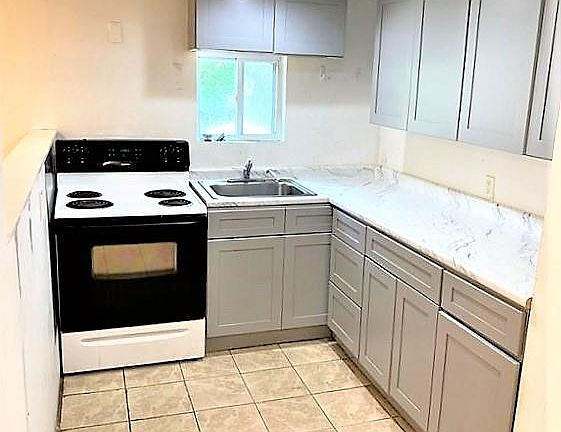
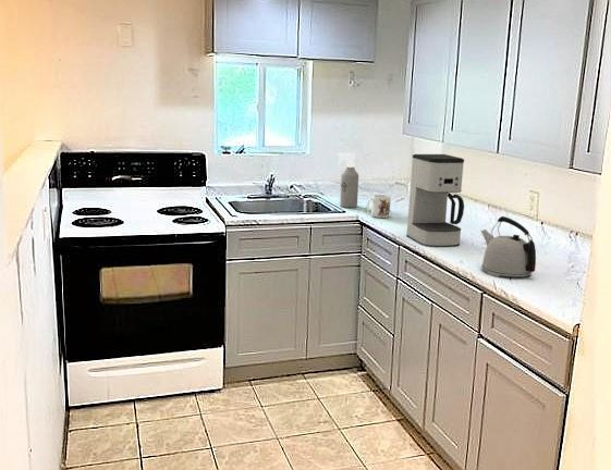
+ mug [366,194,392,219]
+ spray bottle [335,151,359,209]
+ kettle [480,215,537,279]
+ coffee maker [405,153,465,248]
